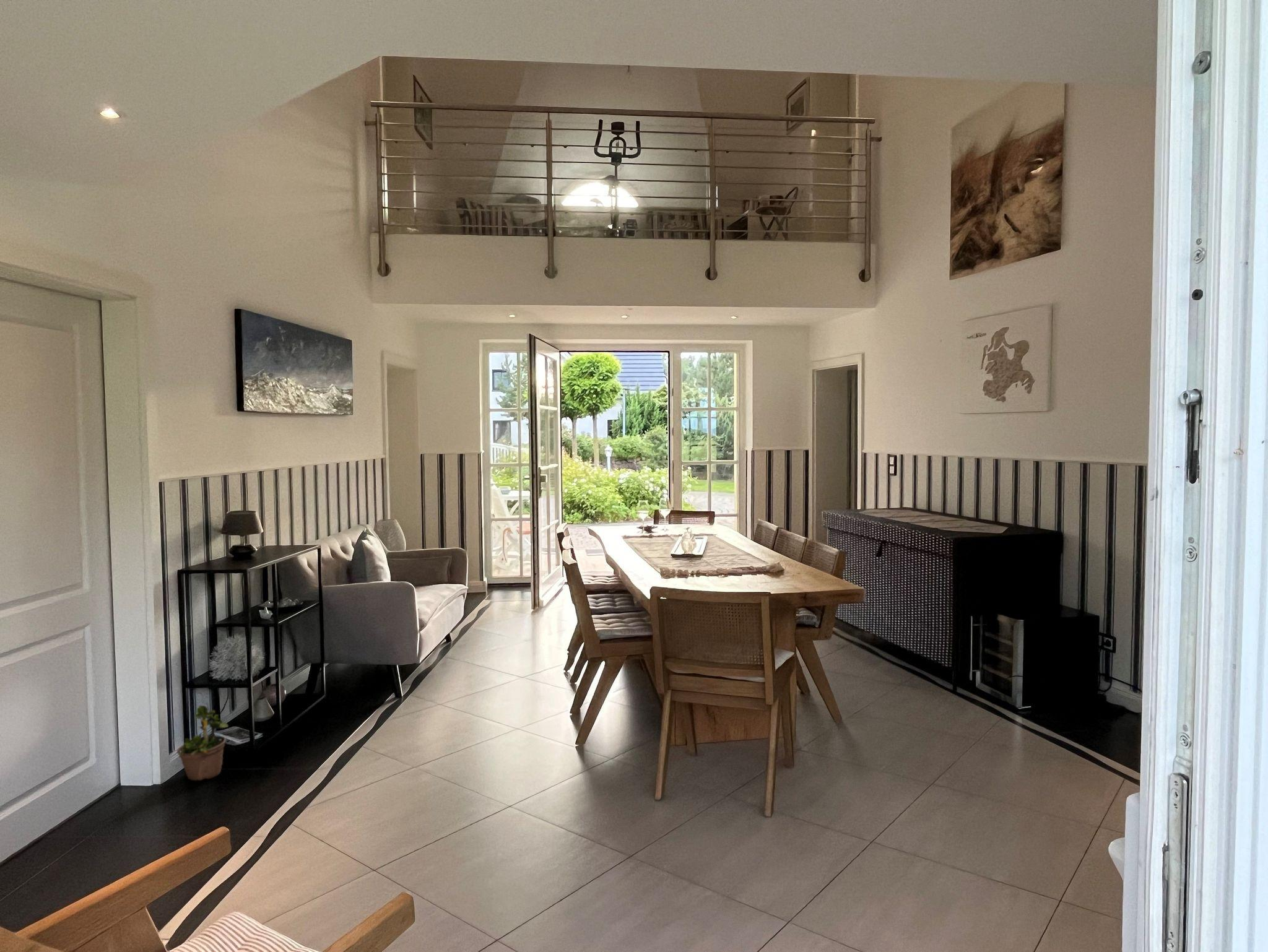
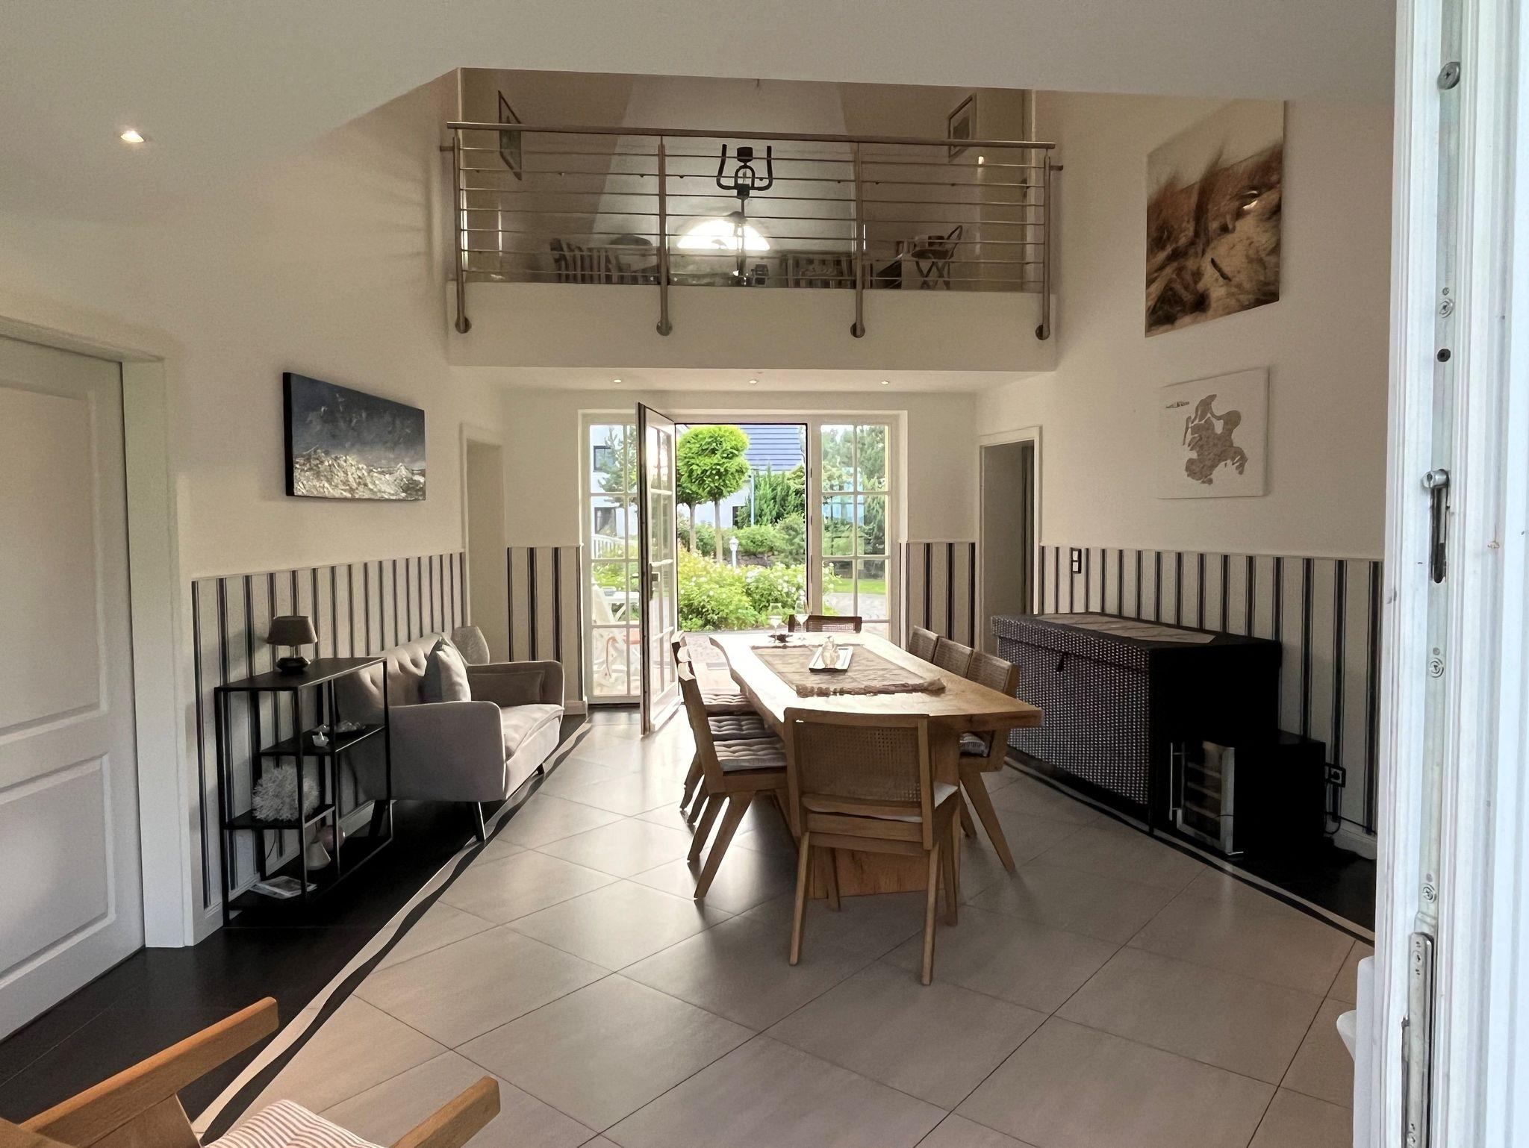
- potted plant [176,696,229,781]
